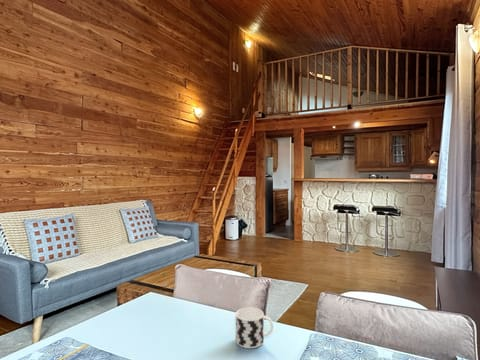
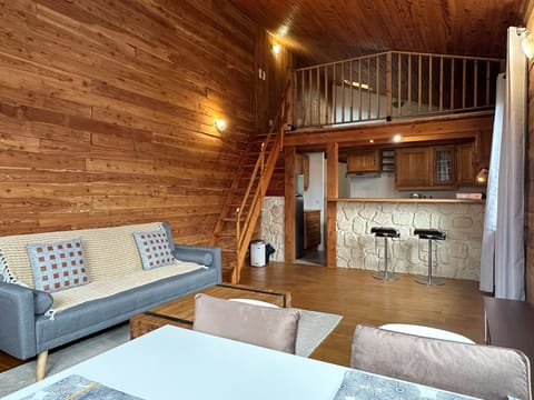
- cup [235,306,274,349]
